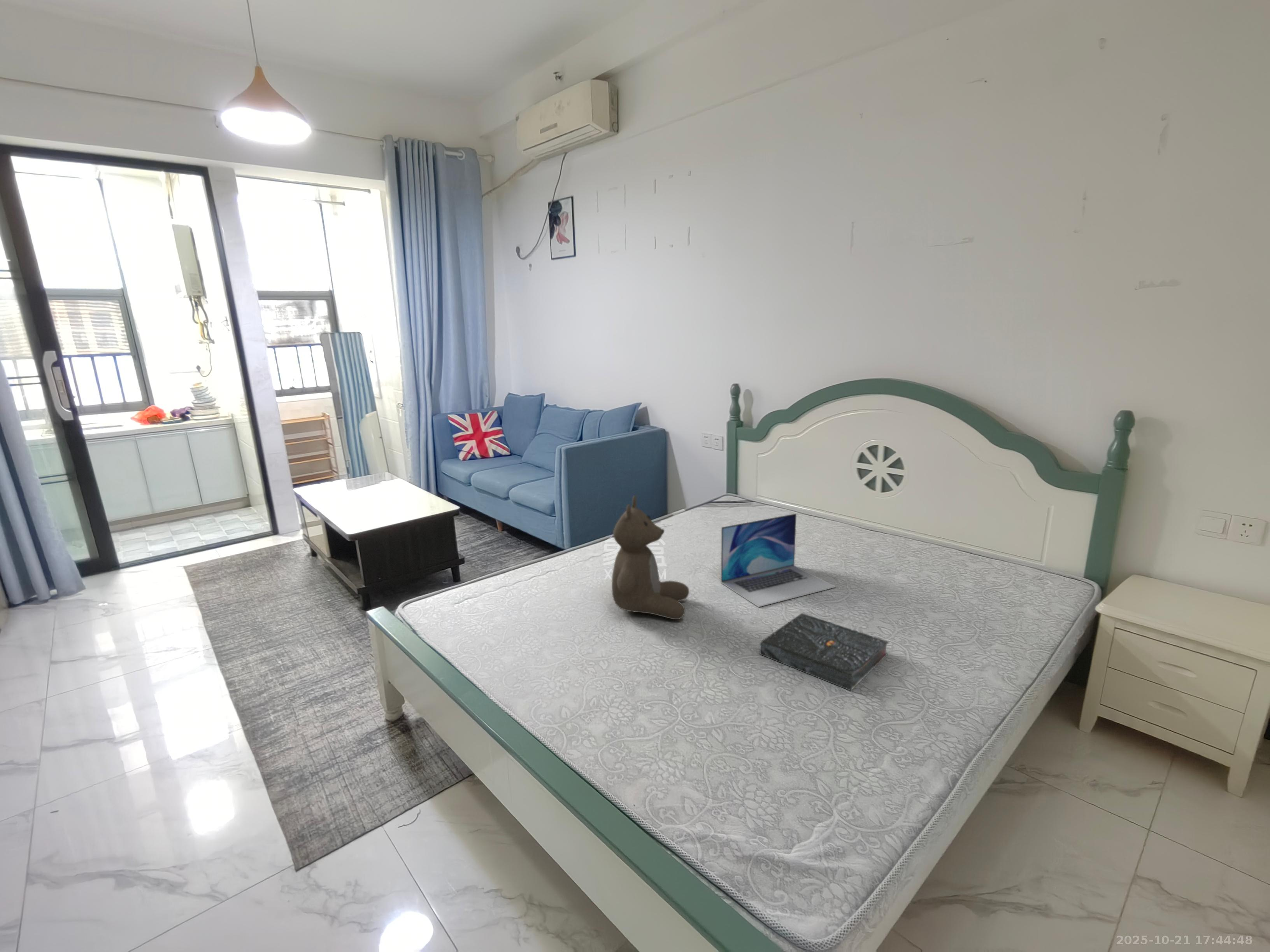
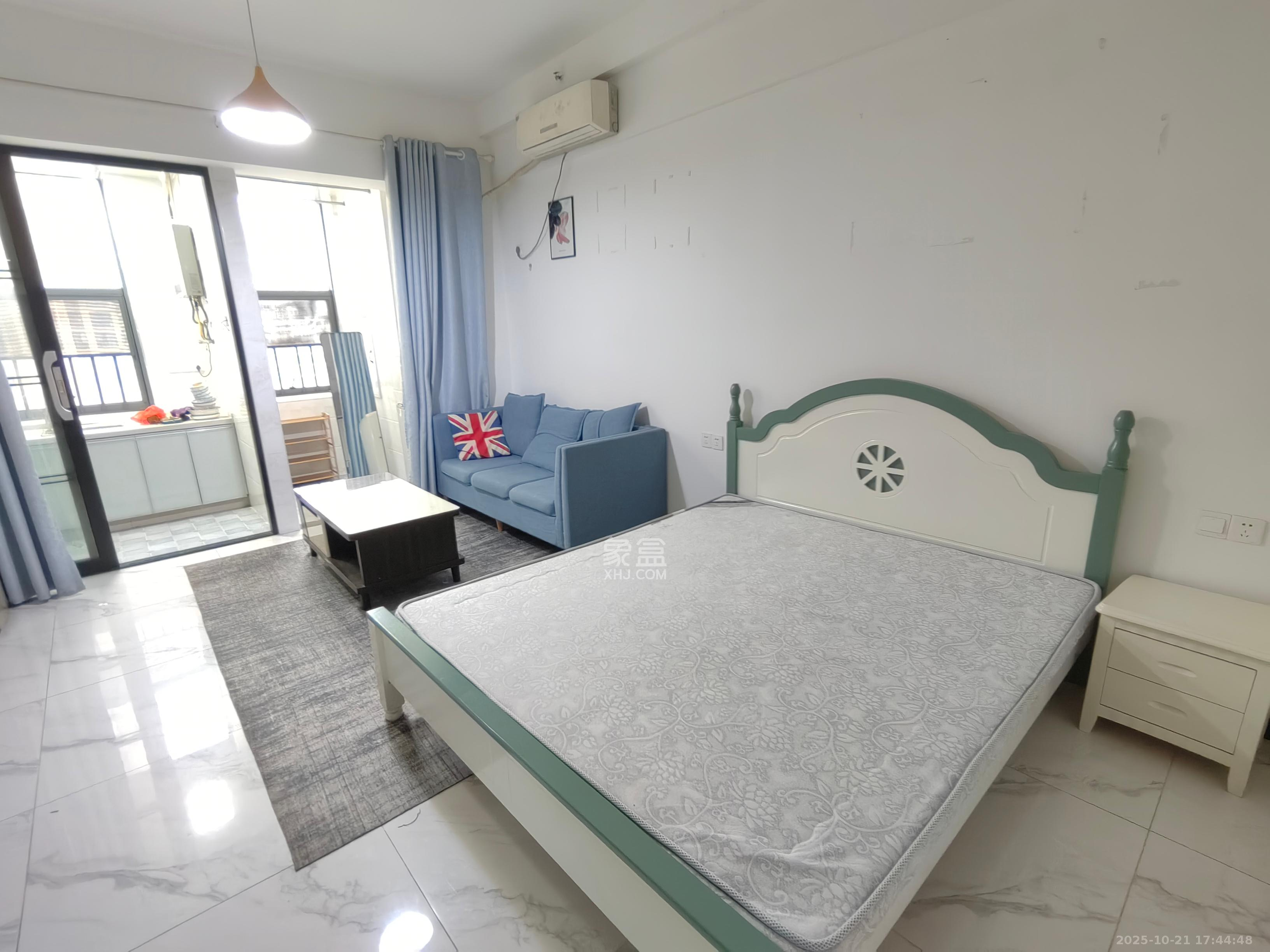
- teddy bear [611,495,689,620]
- book [760,612,889,691]
- laptop [721,513,836,607]
